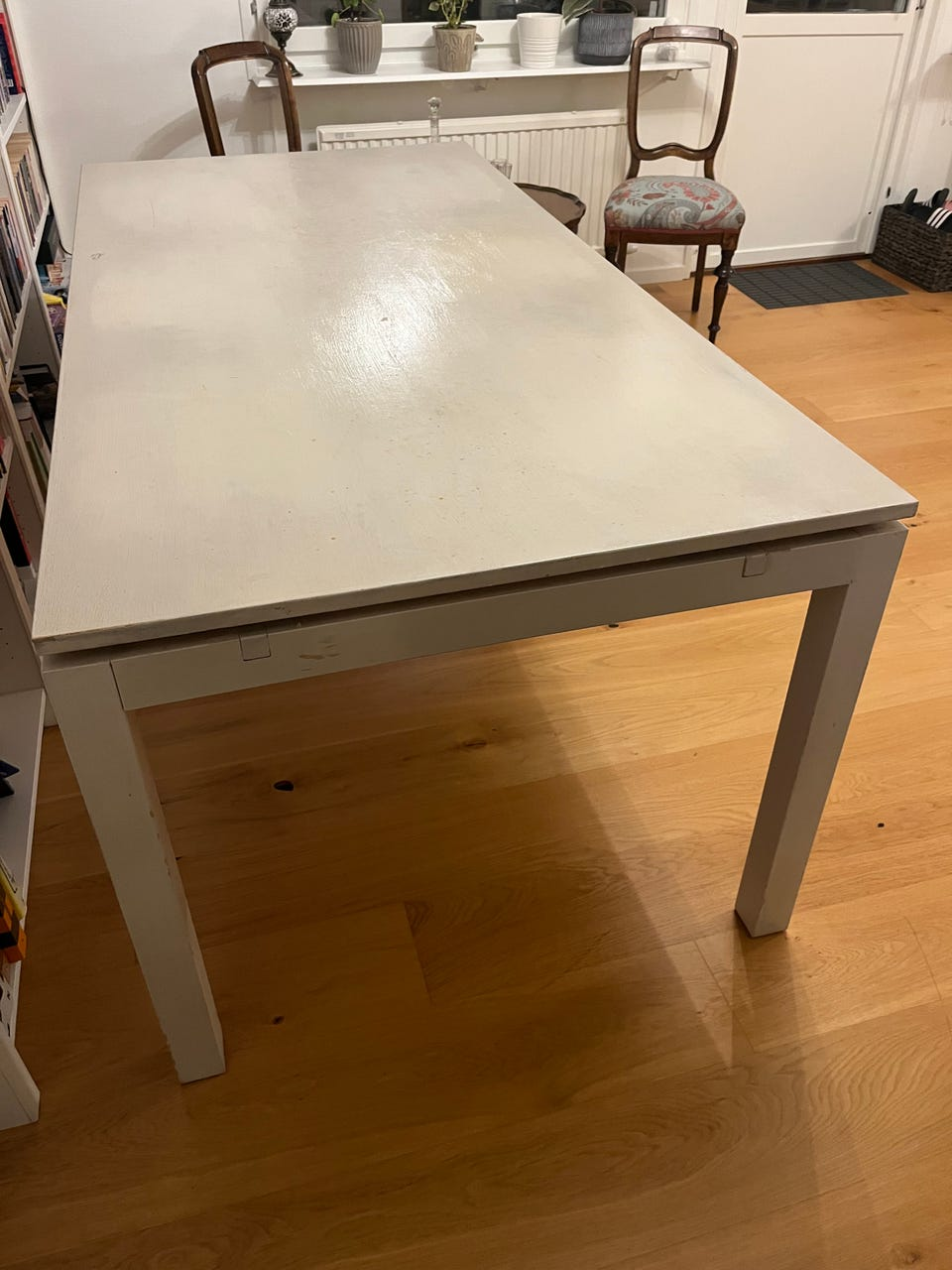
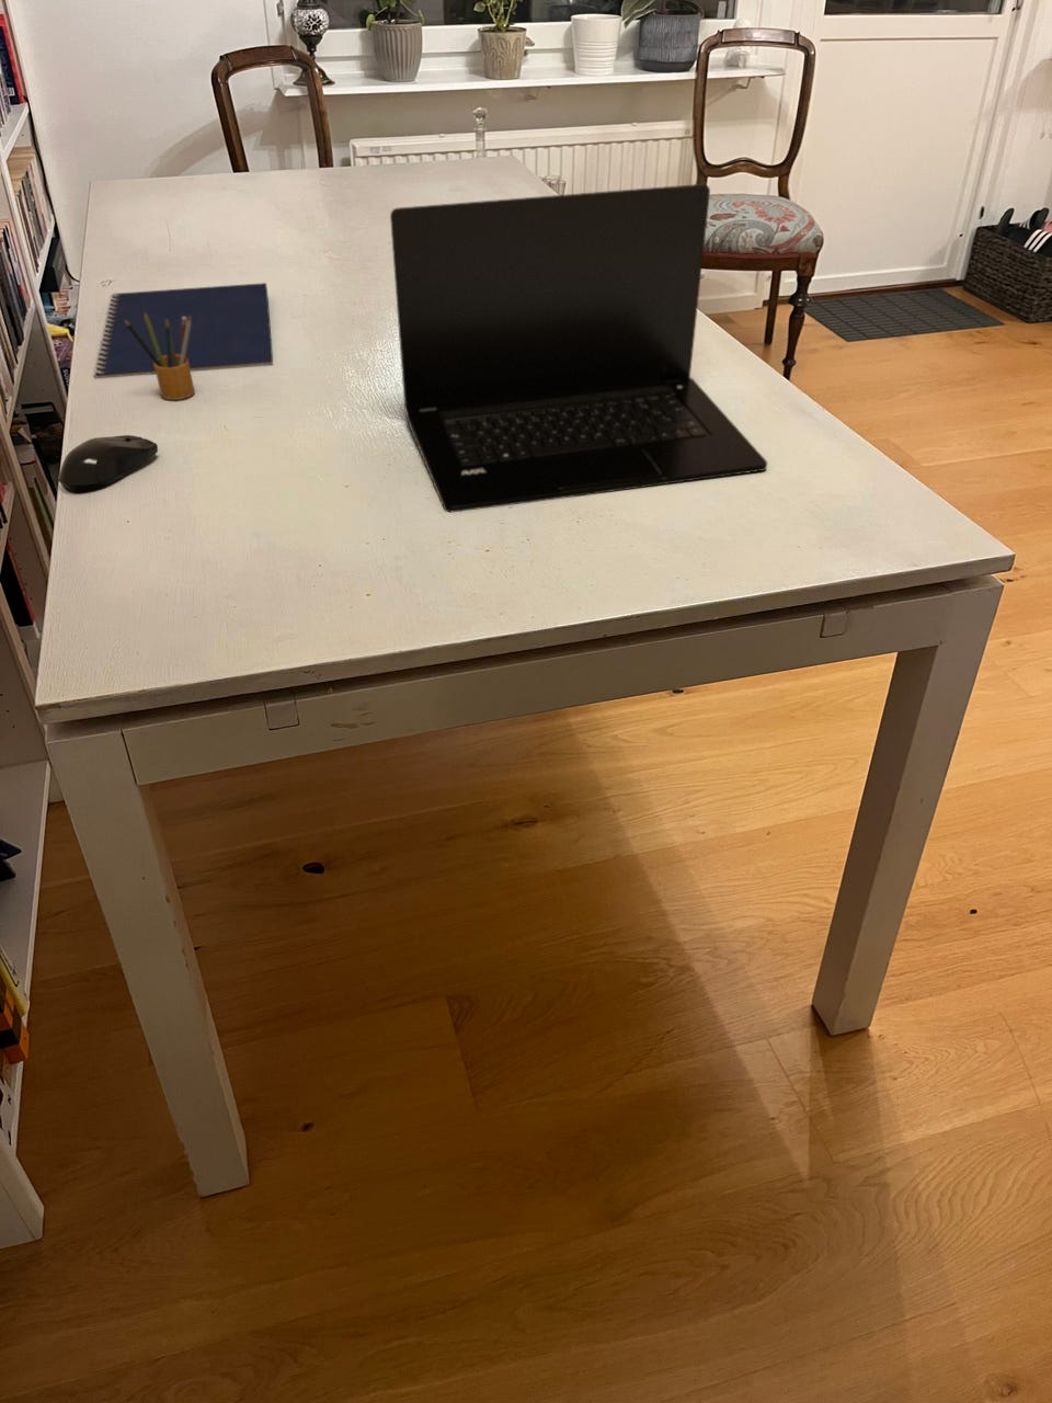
+ computer mouse [57,434,159,494]
+ notepad [92,282,274,379]
+ pencil box [124,313,197,401]
+ laptop [389,183,768,513]
